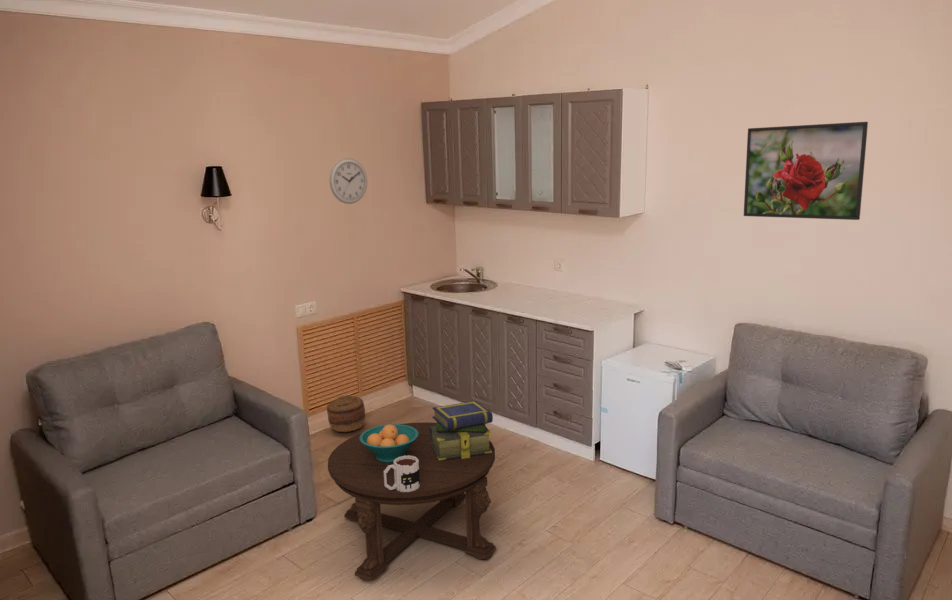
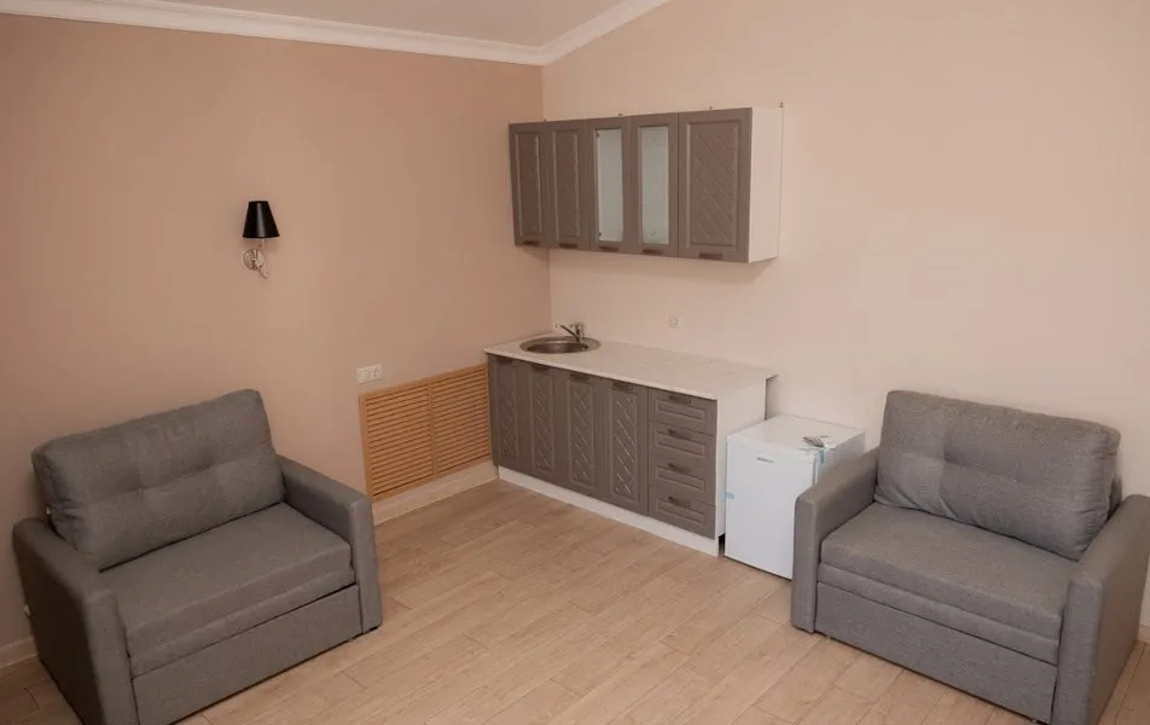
- coffee table [327,421,497,582]
- fruit bowl [360,423,419,462]
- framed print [743,121,869,221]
- mug [384,456,420,492]
- wall clock [328,157,368,205]
- basket [326,395,366,433]
- stack of books [430,400,494,460]
